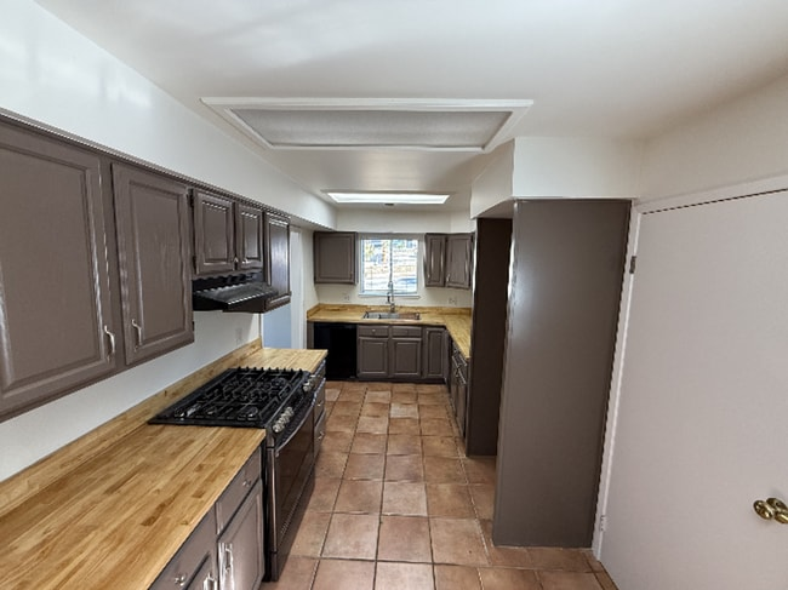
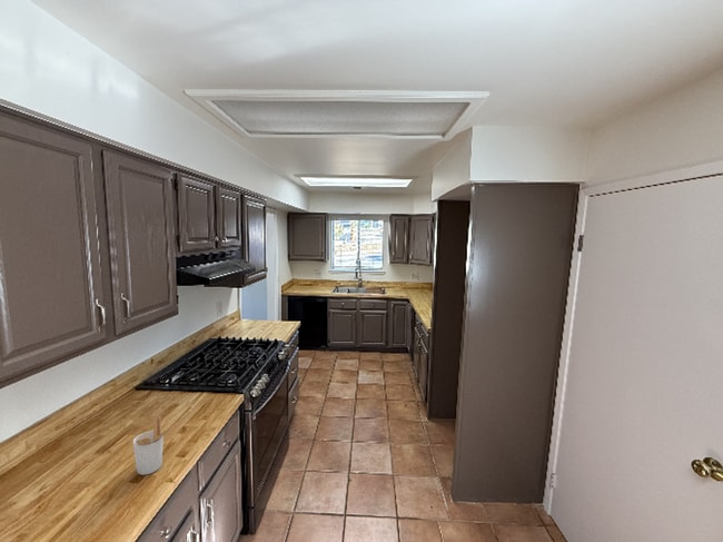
+ utensil holder [132,414,178,476]
